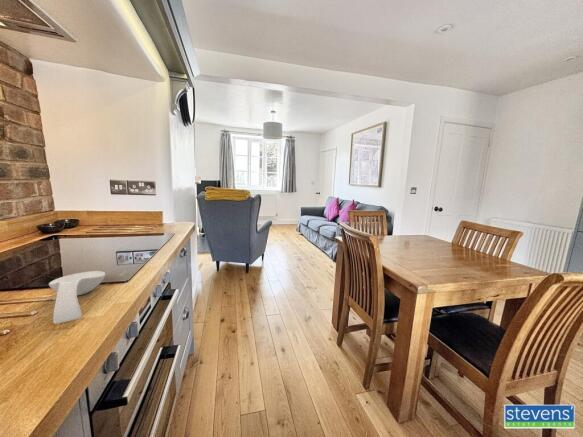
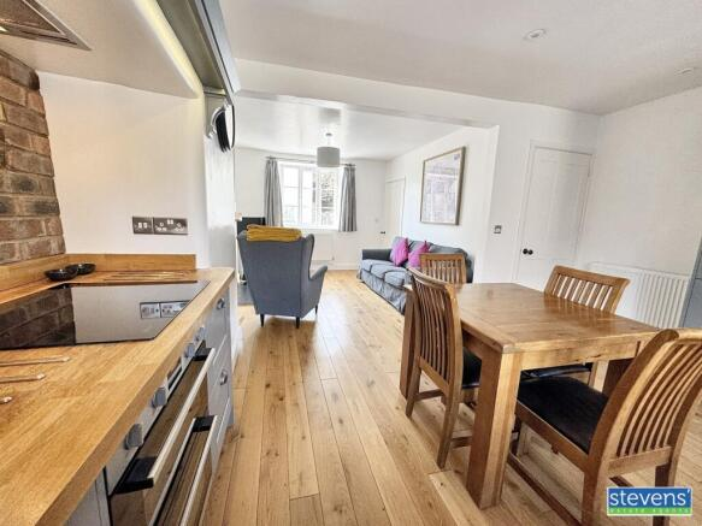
- spoon rest [48,270,106,325]
